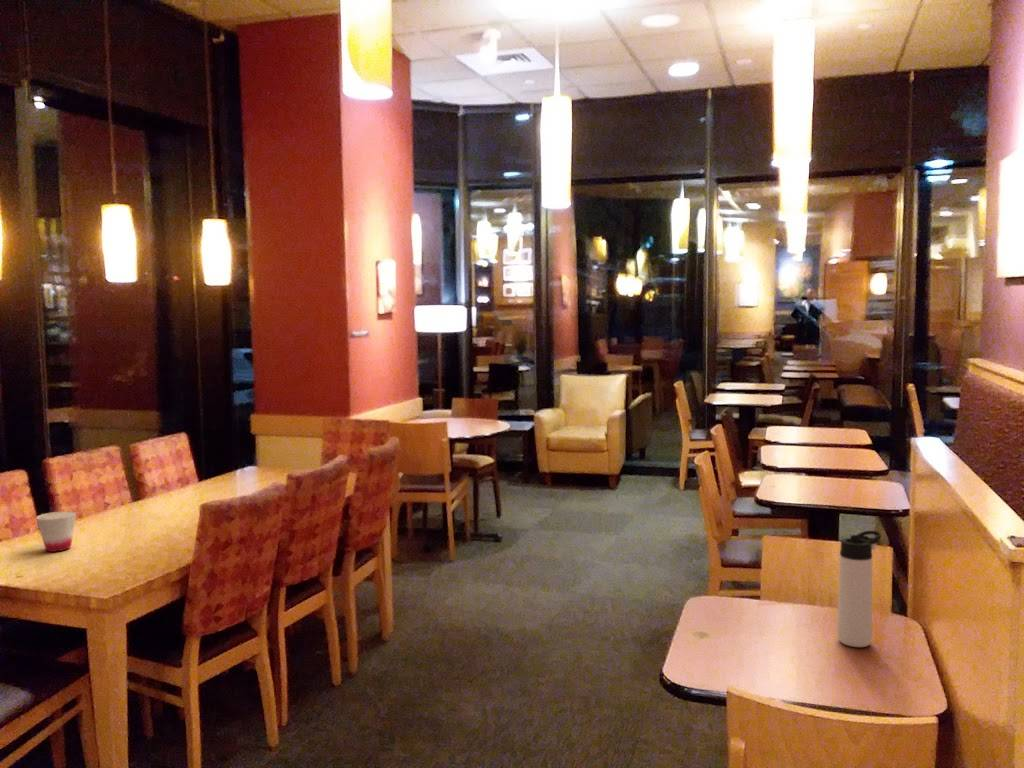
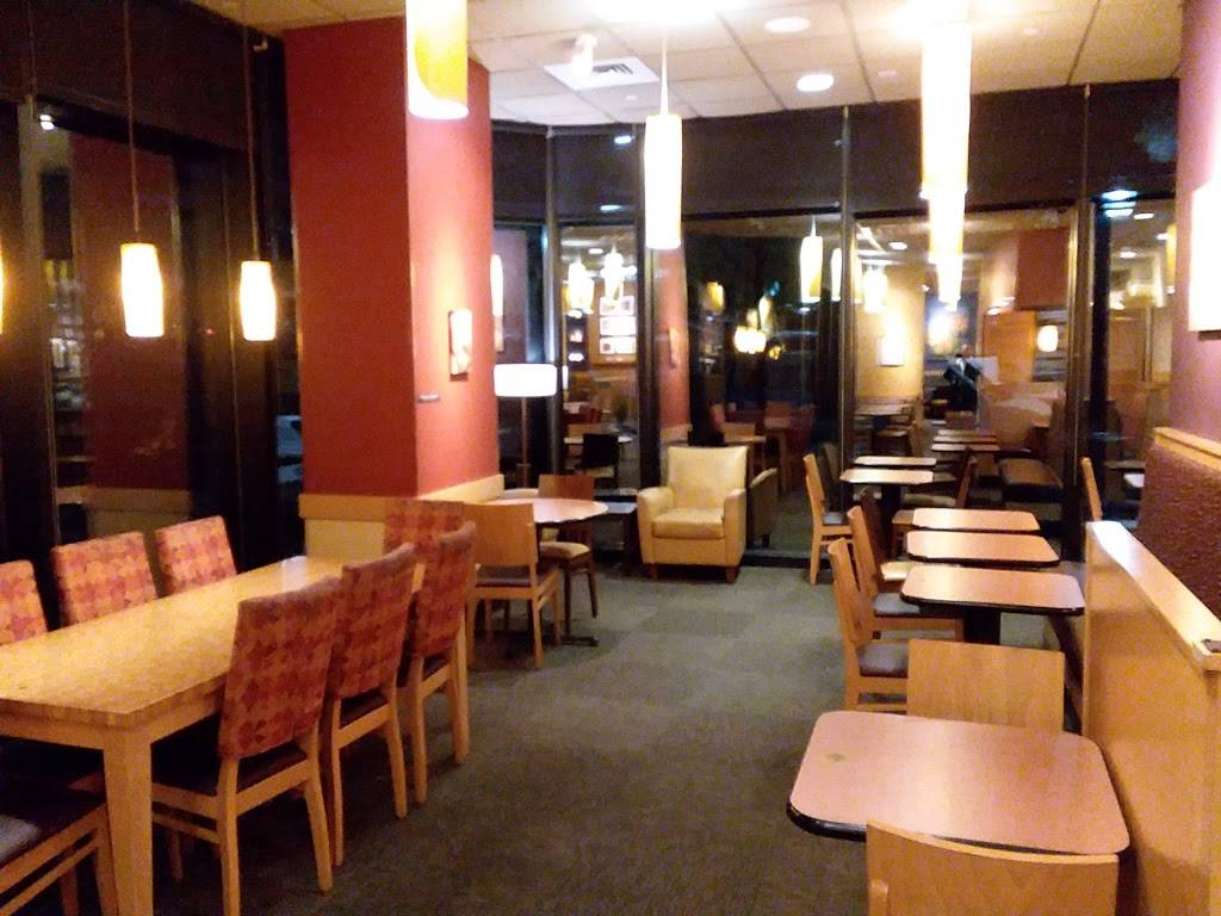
- cup [35,510,77,553]
- thermos bottle [836,530,882,648]
